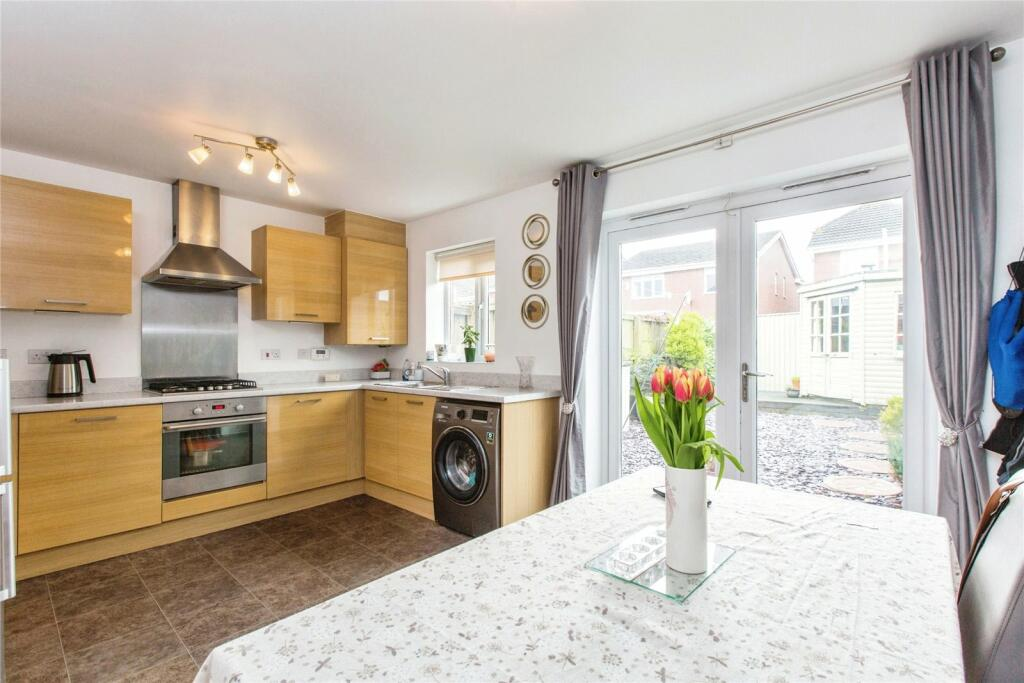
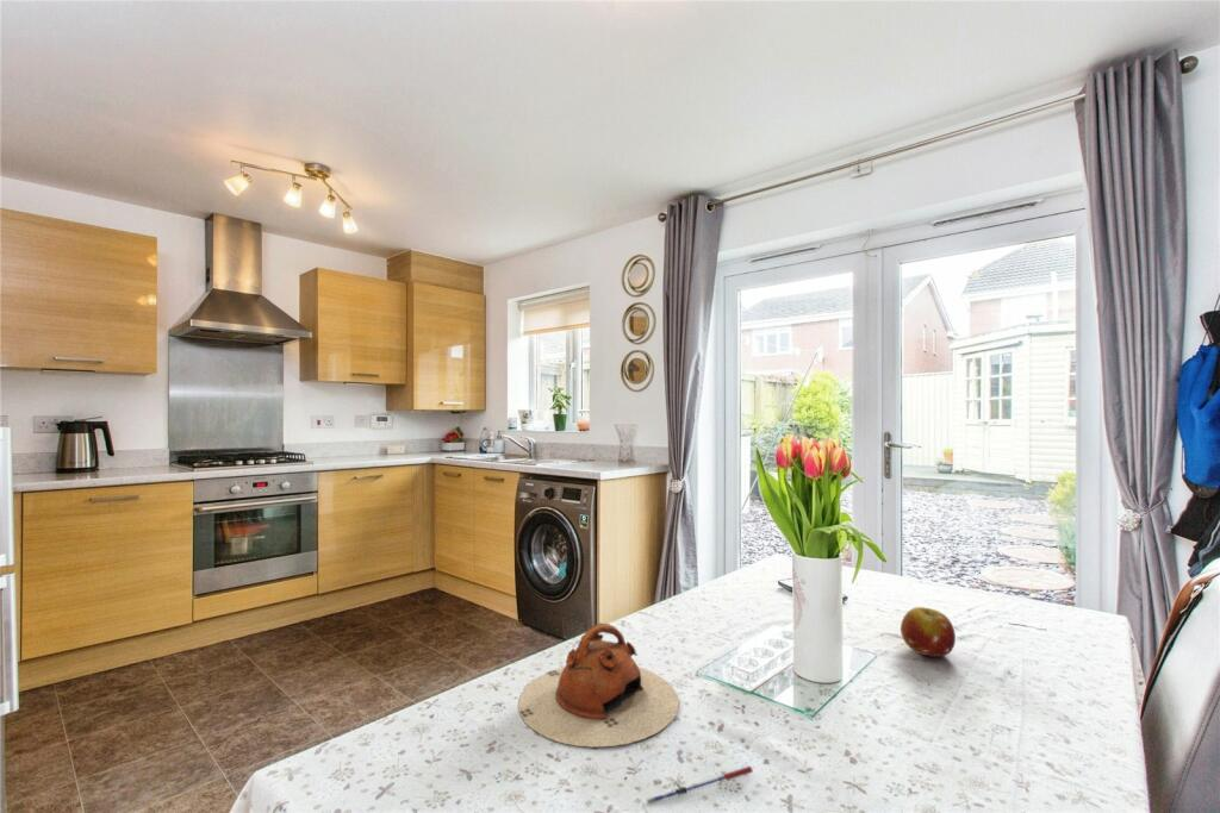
+ pen [646,765,754,806]
+ teapot [517,621,680,749]
+ fruit [900,606,957,658]
